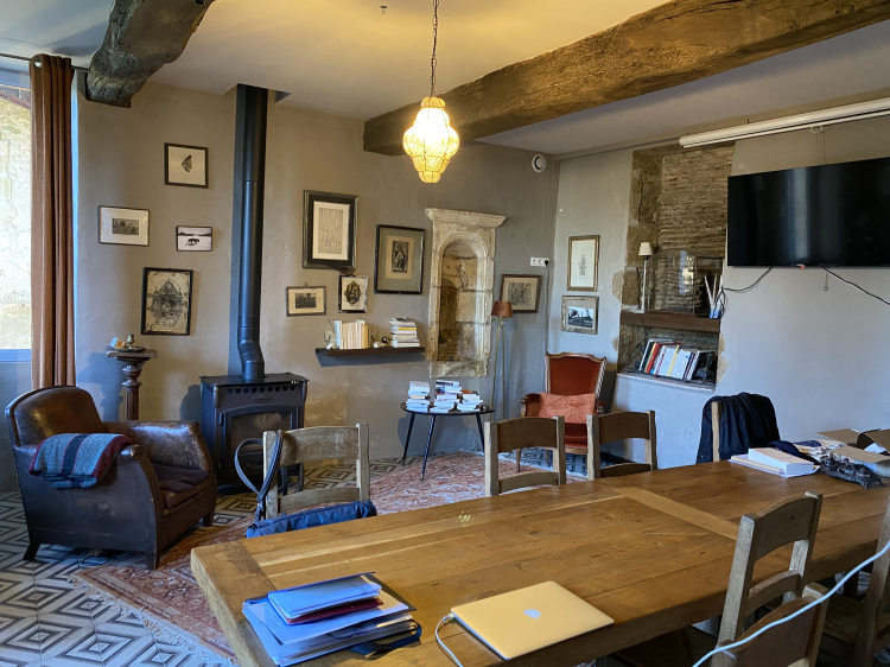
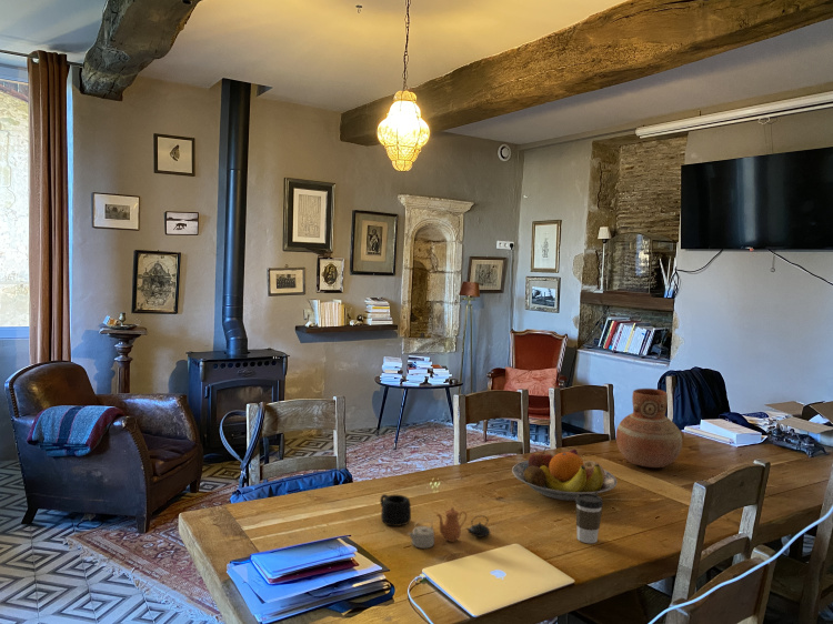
+ coffee cup [574,493,604,544]
+ vase [615,388,683,469]
+ mug [379,493,412,527]
+ fruit bowl [511,446,618,502]
+ teapot [407,506,491,550]
